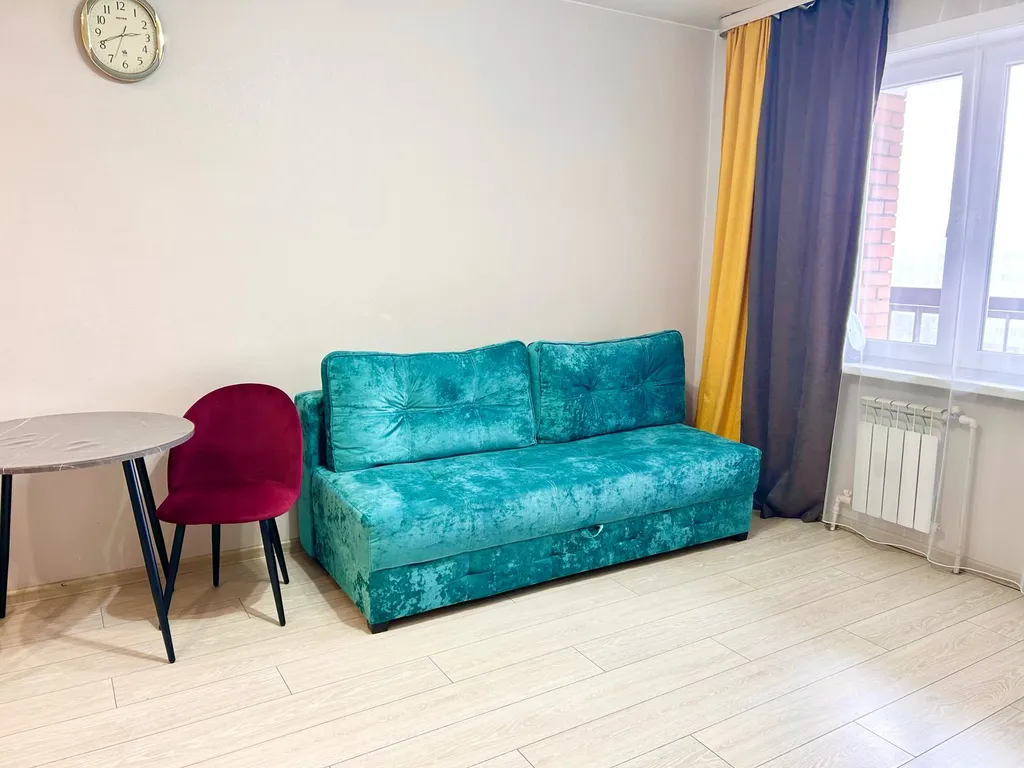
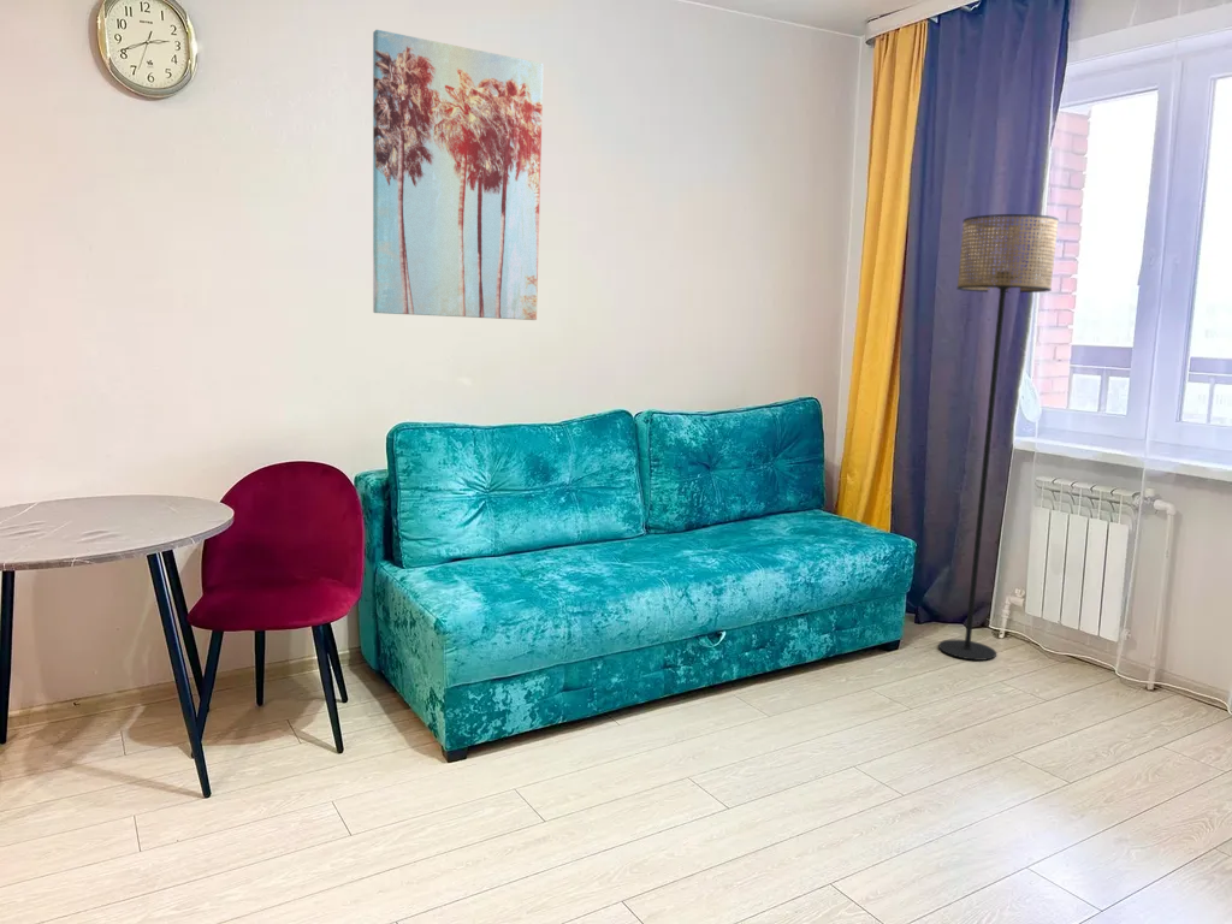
+ wall art [372,29,545,321]
+ floor lamp [937,213,1060,662]
